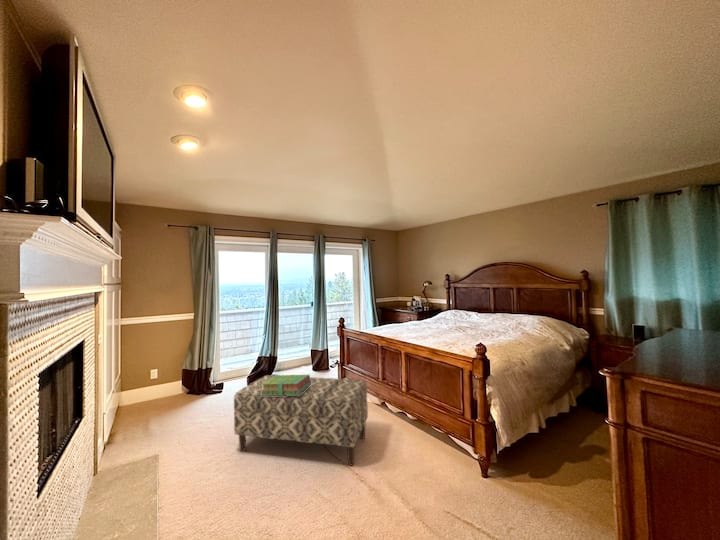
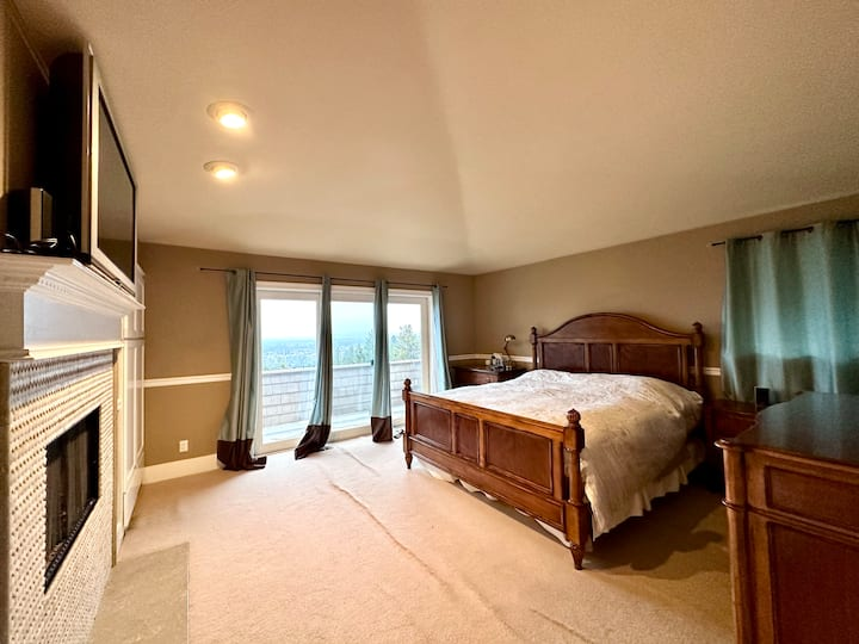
- bench [233,374,369,466]
- stack of books [261,374,311,396]
